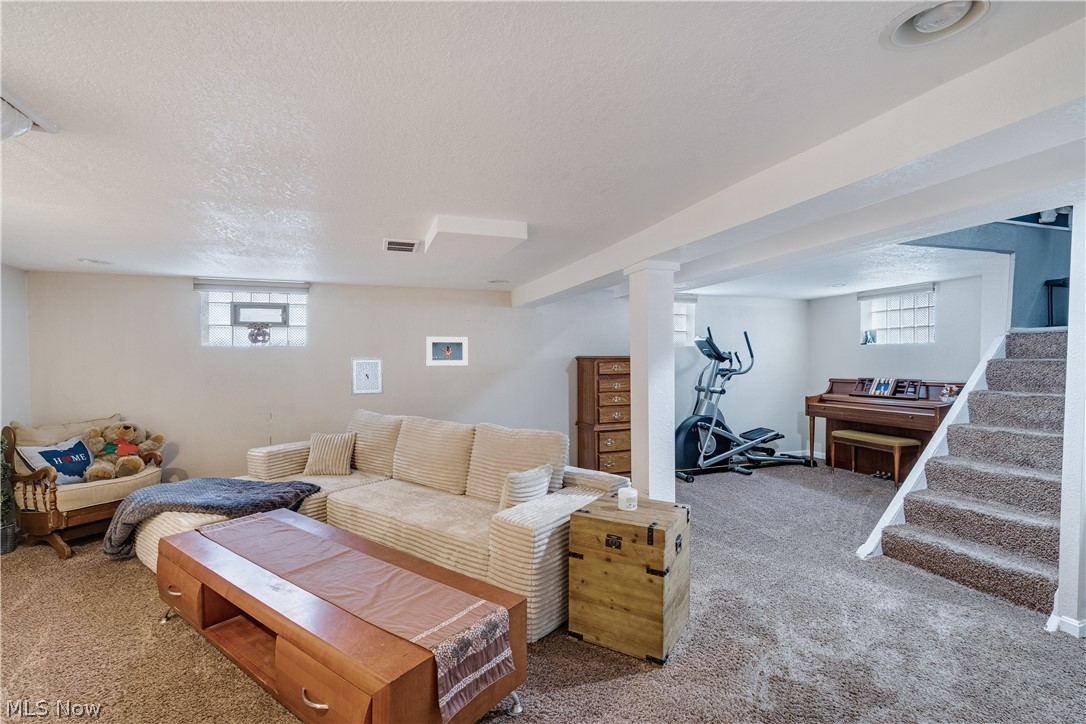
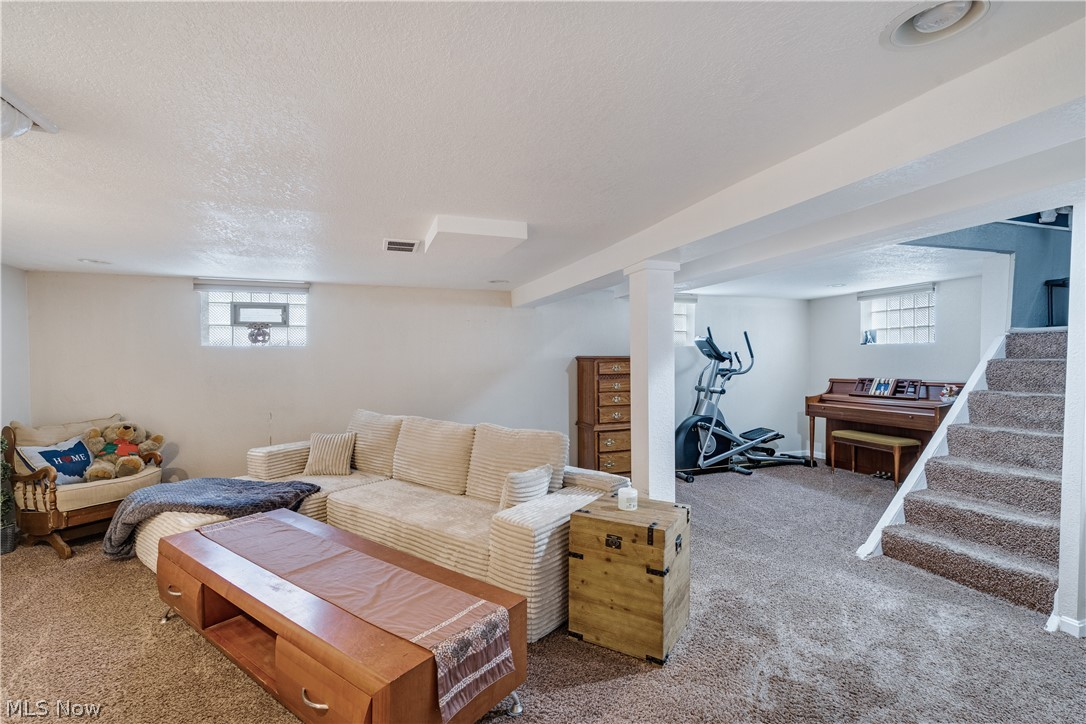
- wall art [350,356,385,396]
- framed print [425,336,469,367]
